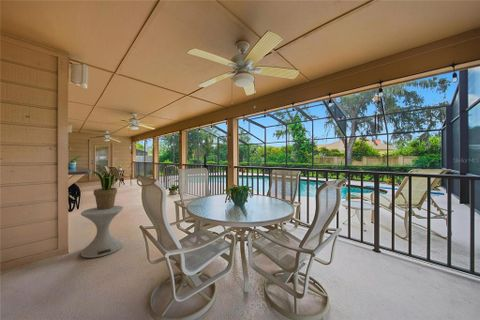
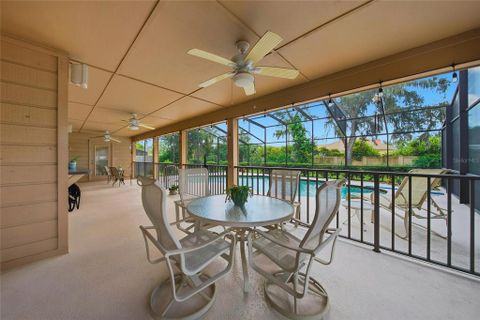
- potted plant [91,169,120,210]
- side table [80,205,124,259]
